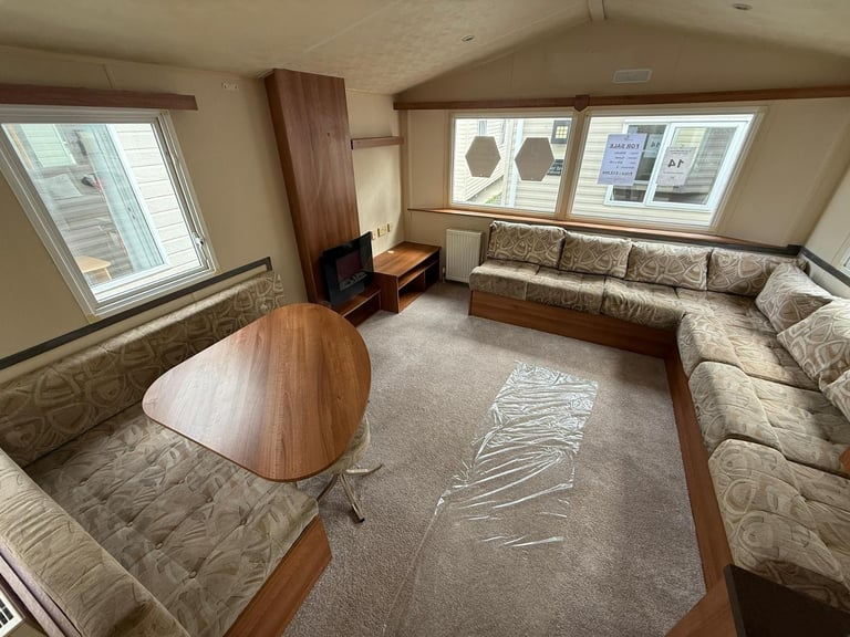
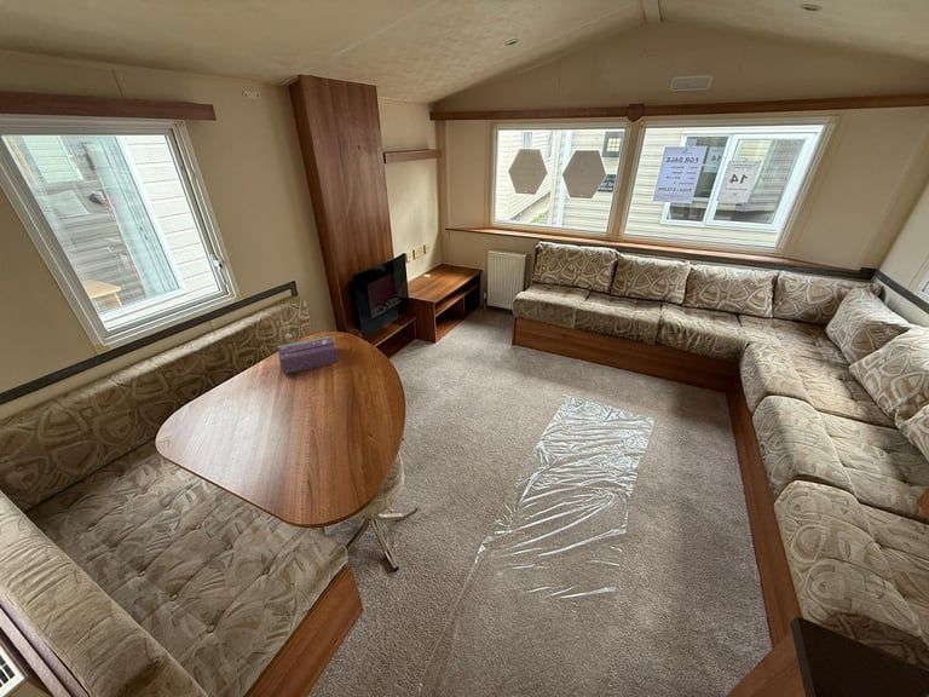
+ tissue box [277,334,340,375]
